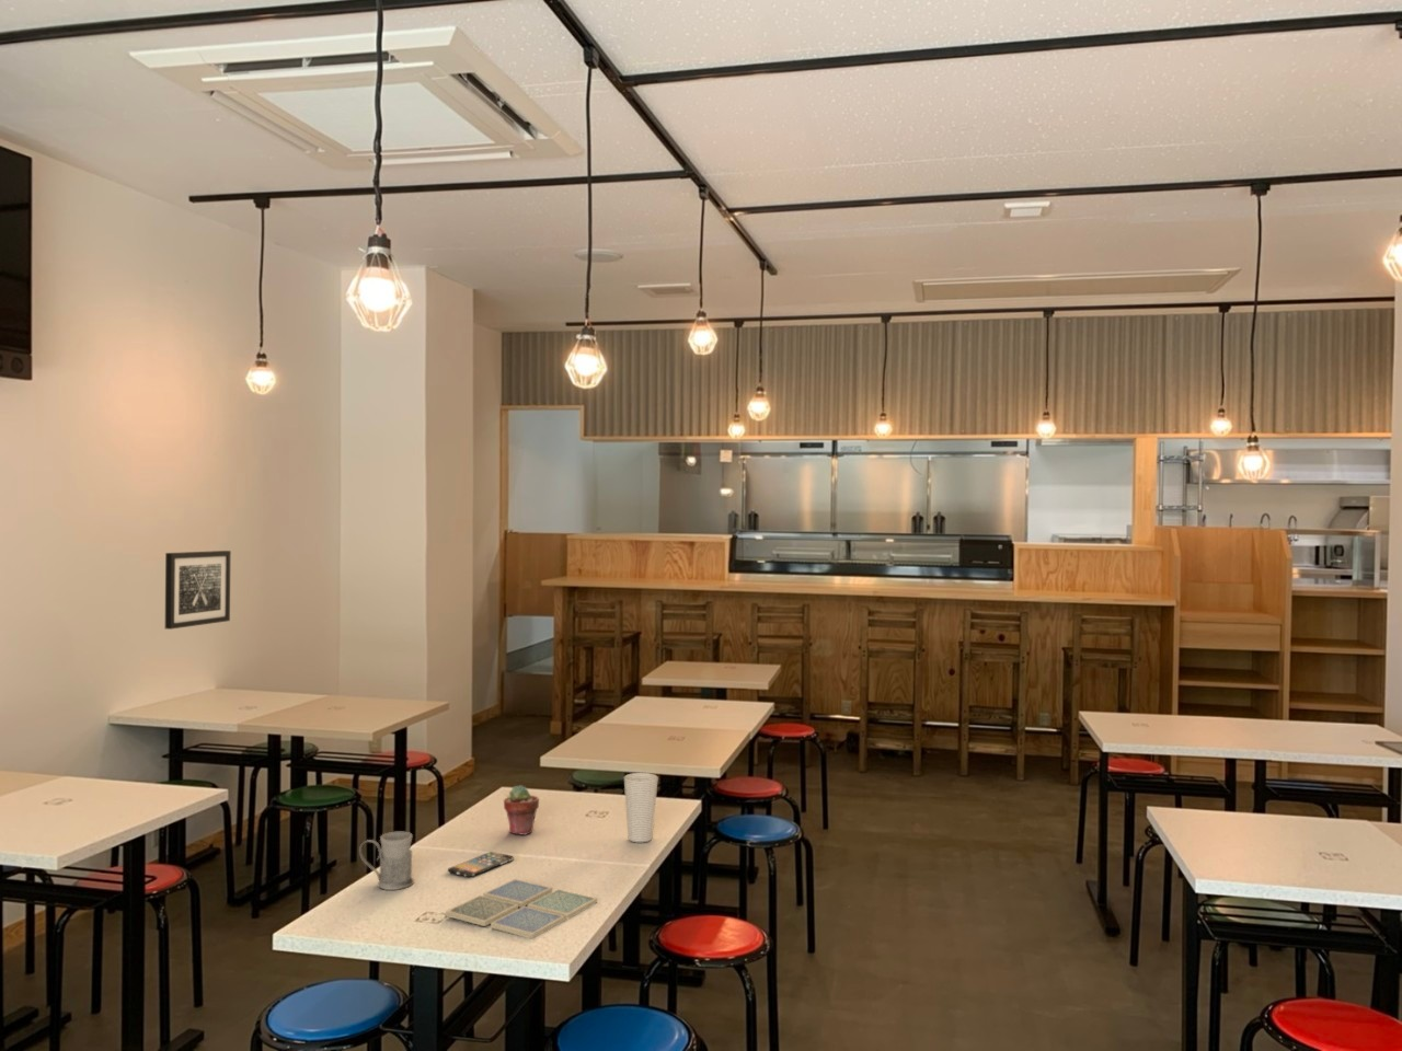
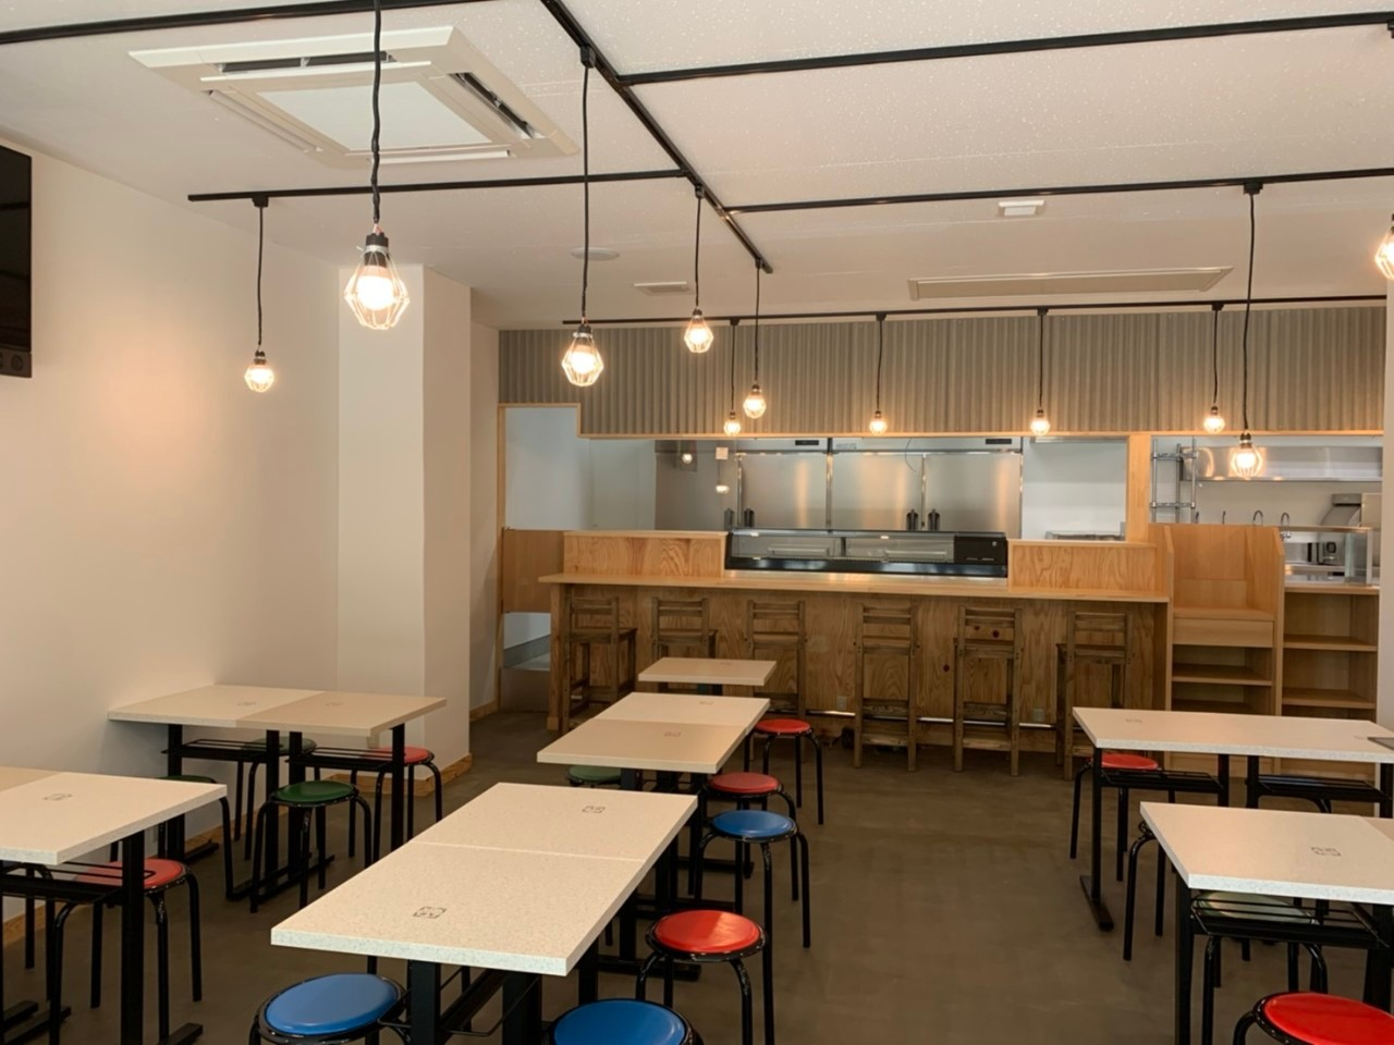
- wall art [164,550,232,630]
- potted succulent [502,784,540,837]
- smartphone [447,851,514,878]
- mug [358,831,415,891]
- drink coaster [445,878,598,939]
- cup [624,772,659,843]
